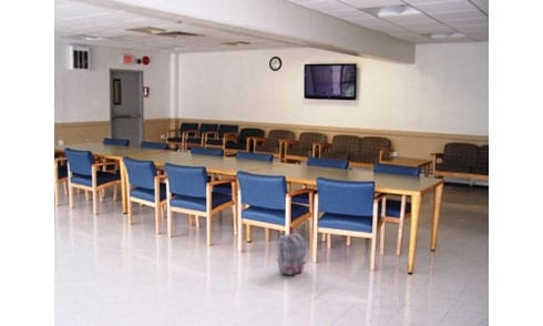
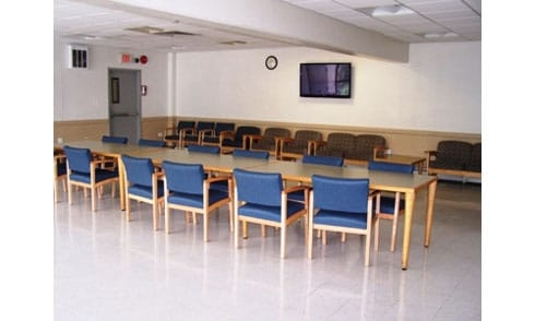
- backpack [276,225,307,276]
